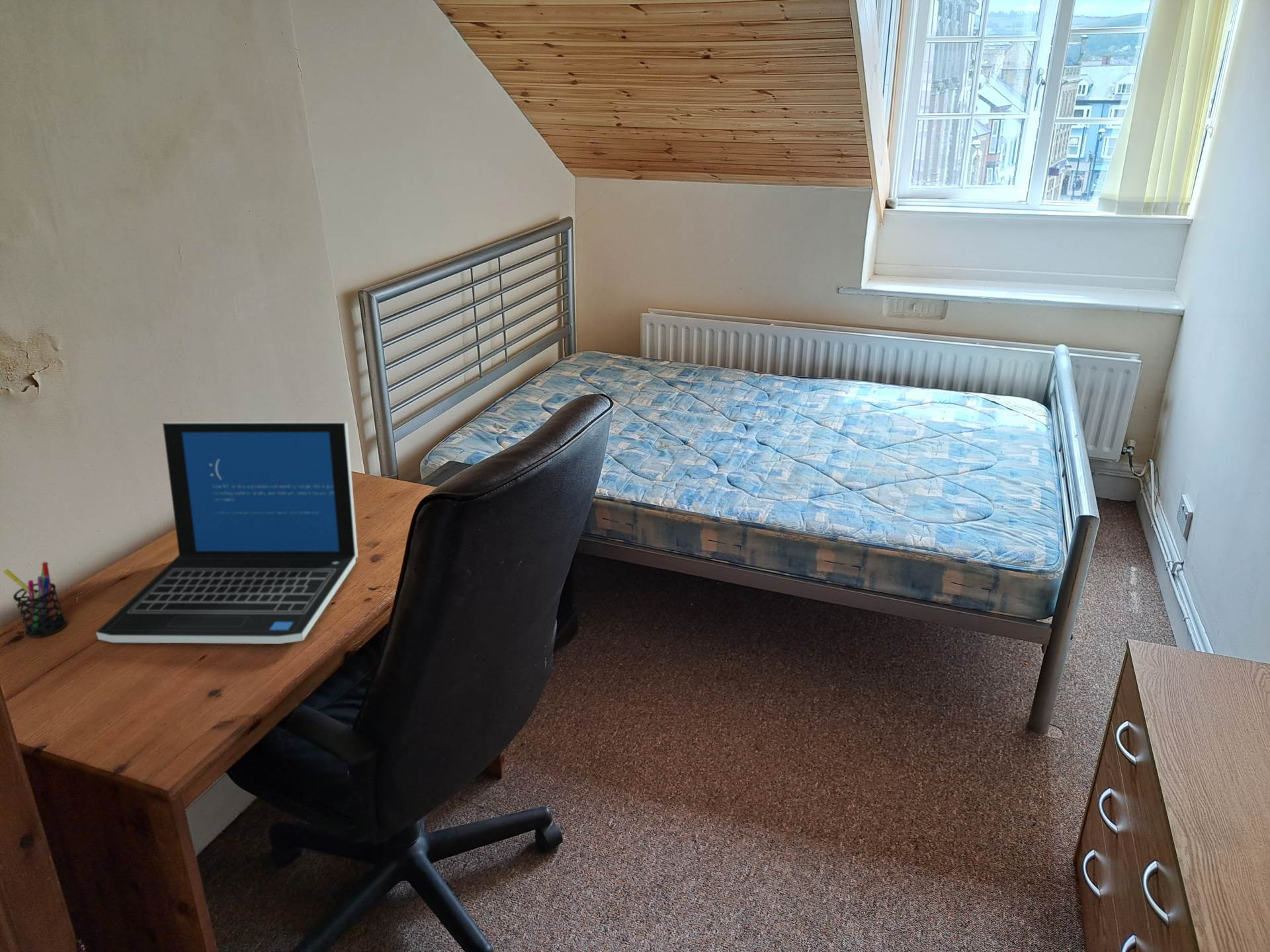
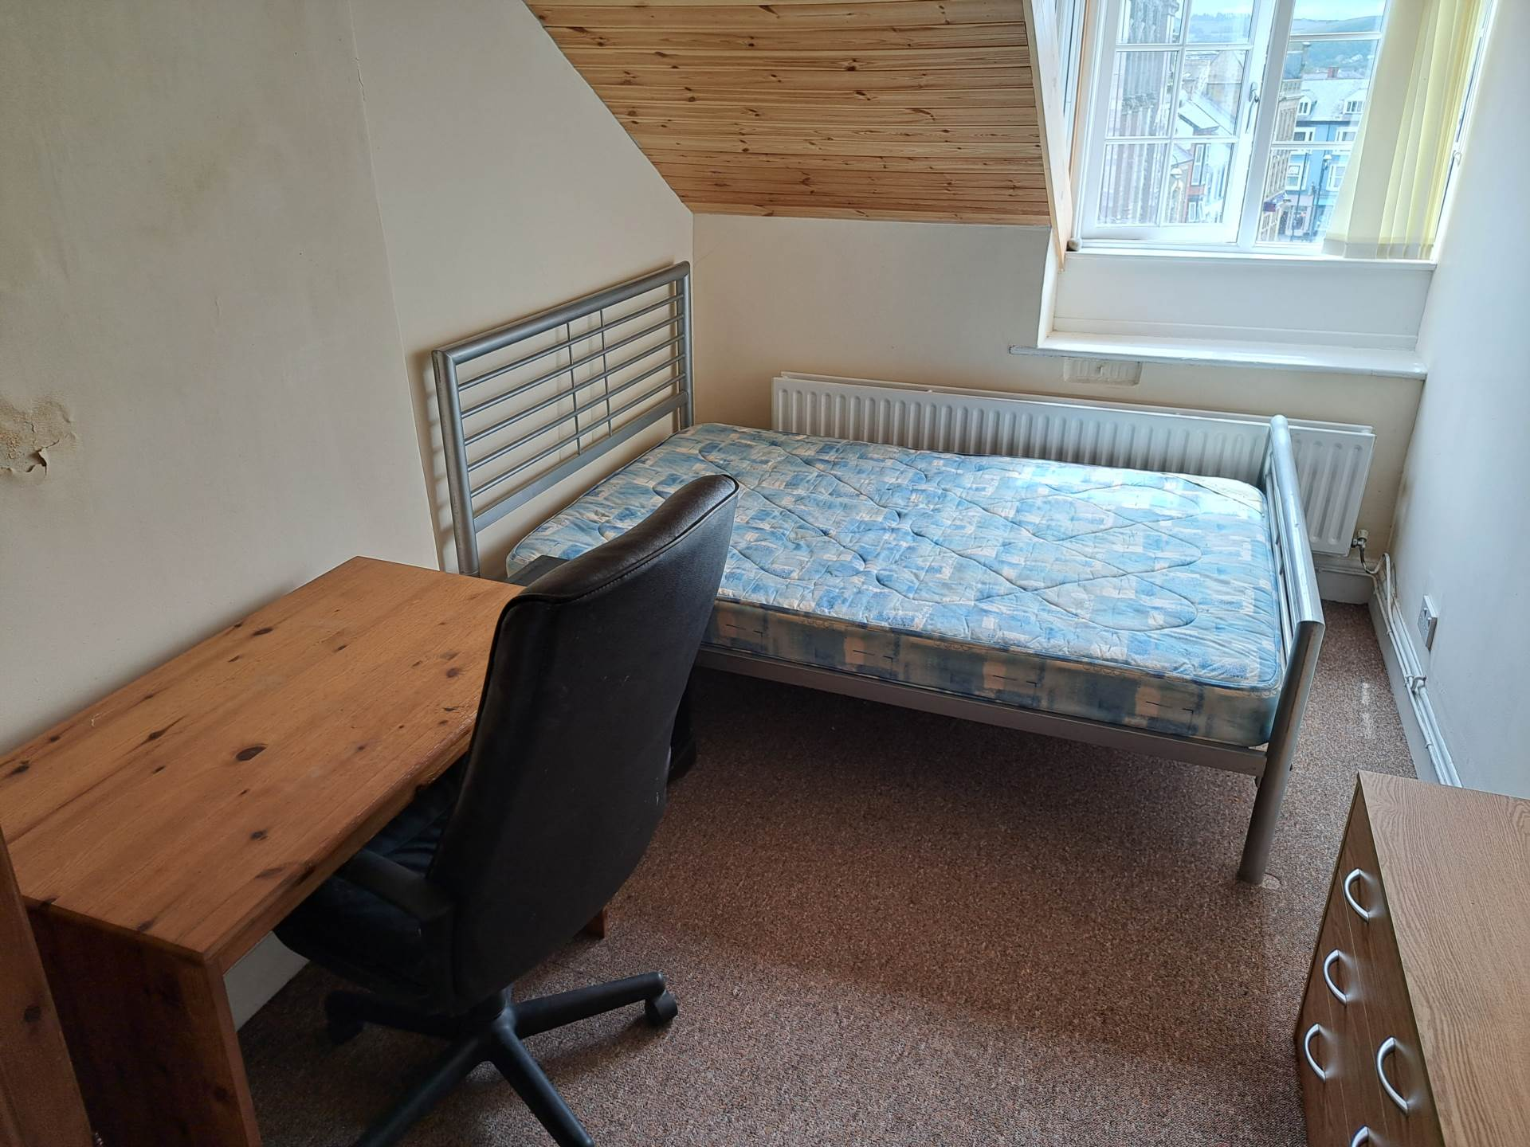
- pen holder [3,561,67,638]
- laptop [95,421,359,645]
